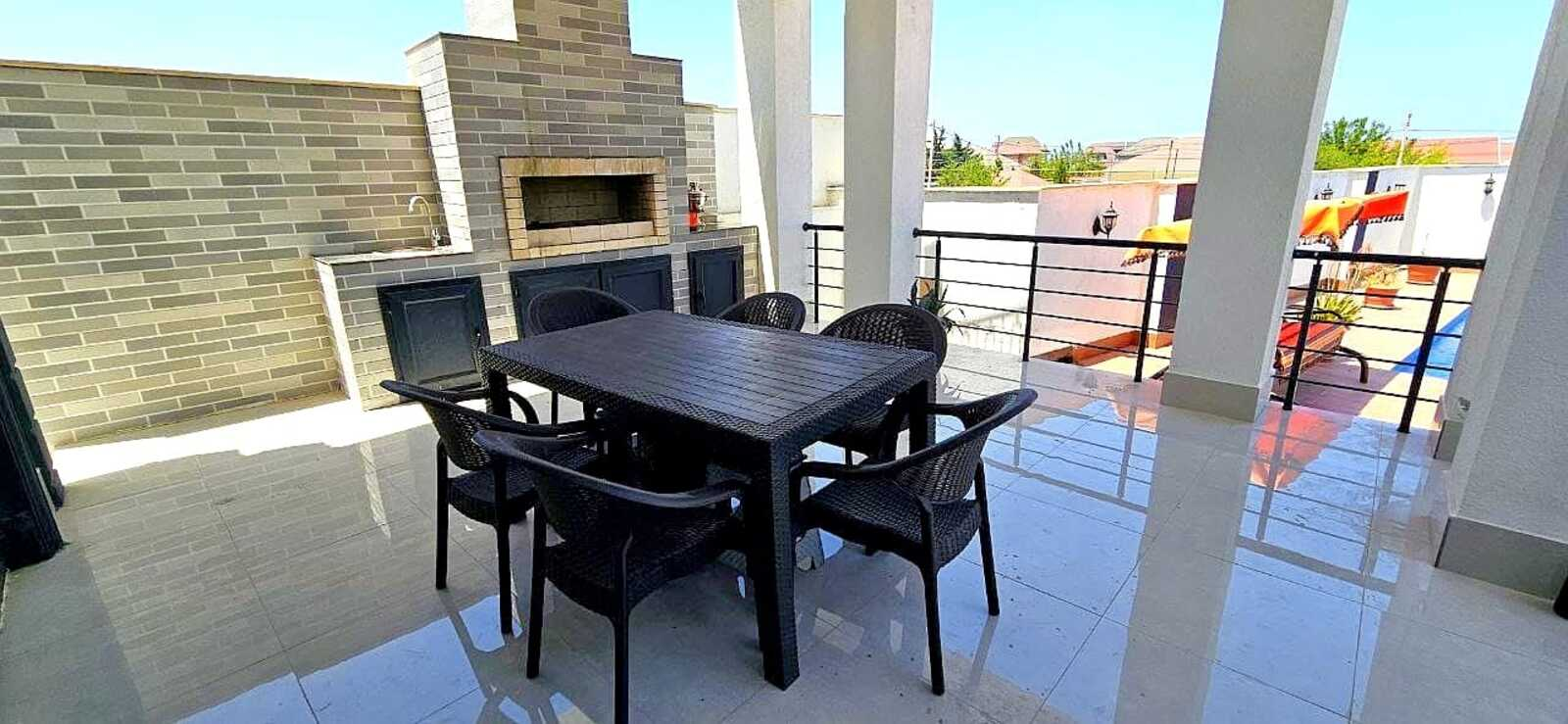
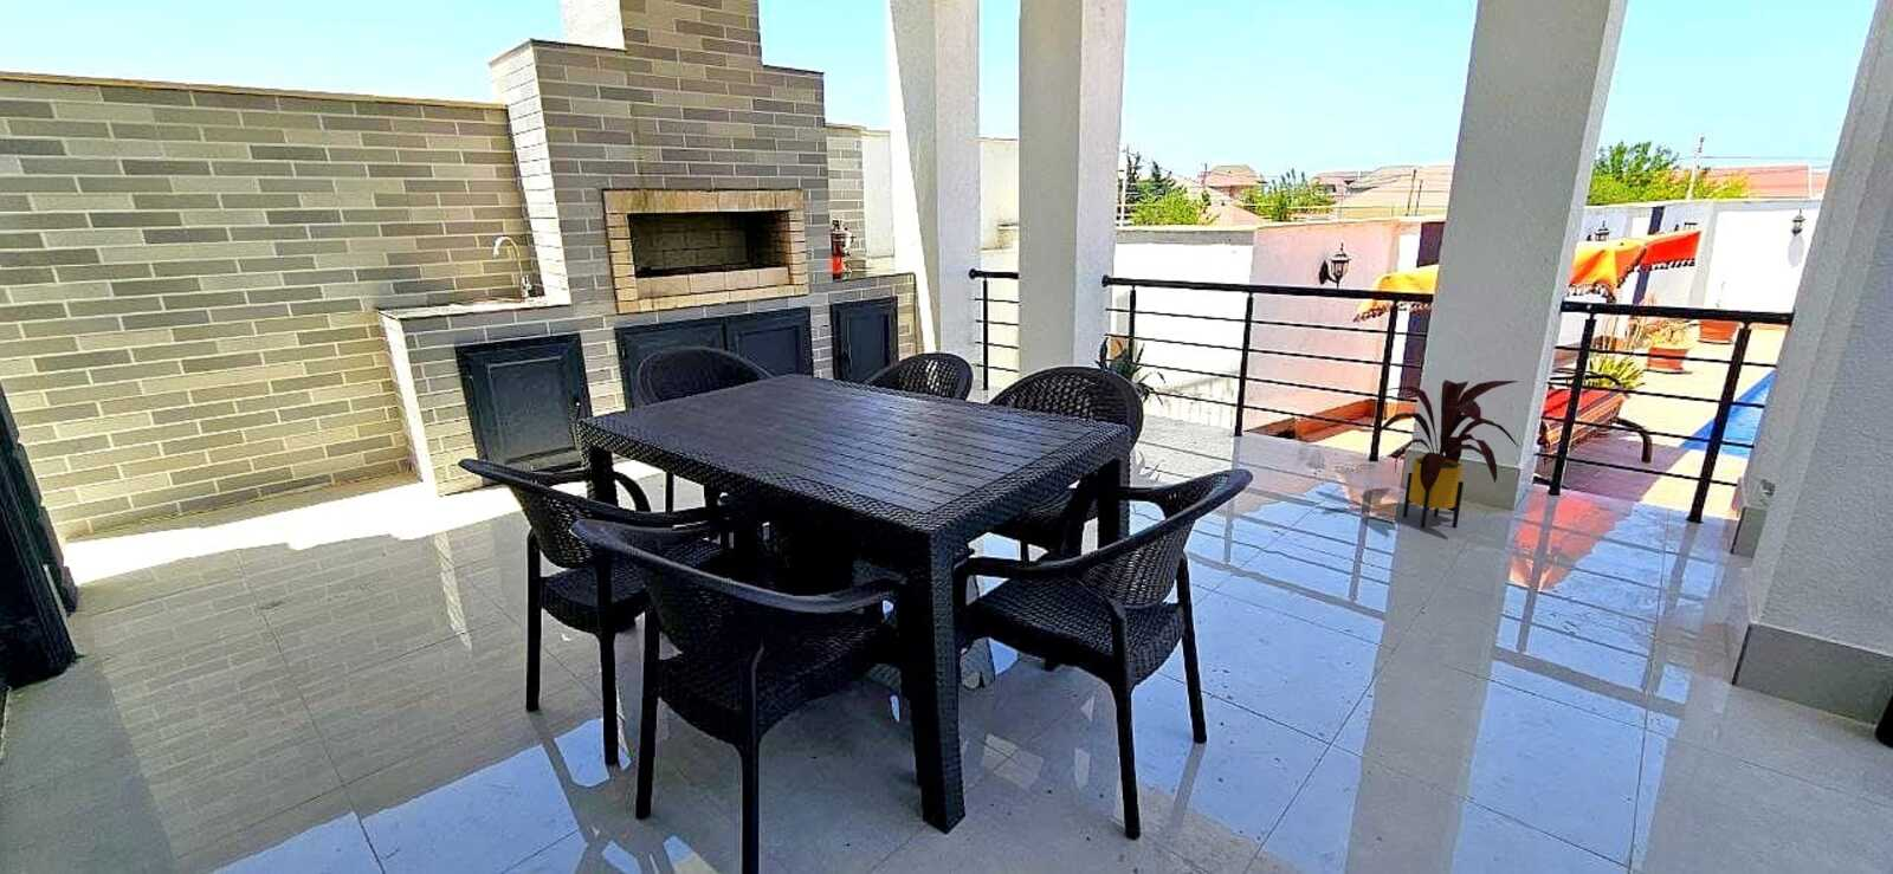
+ house plant [1375,379,1521,529]
